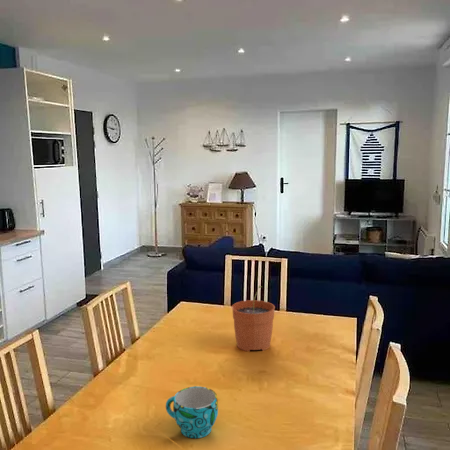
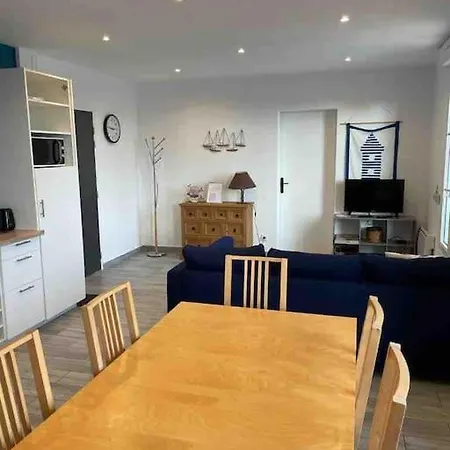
- cup [165,386,219,439]
- plant pot [231,284,276,353]
